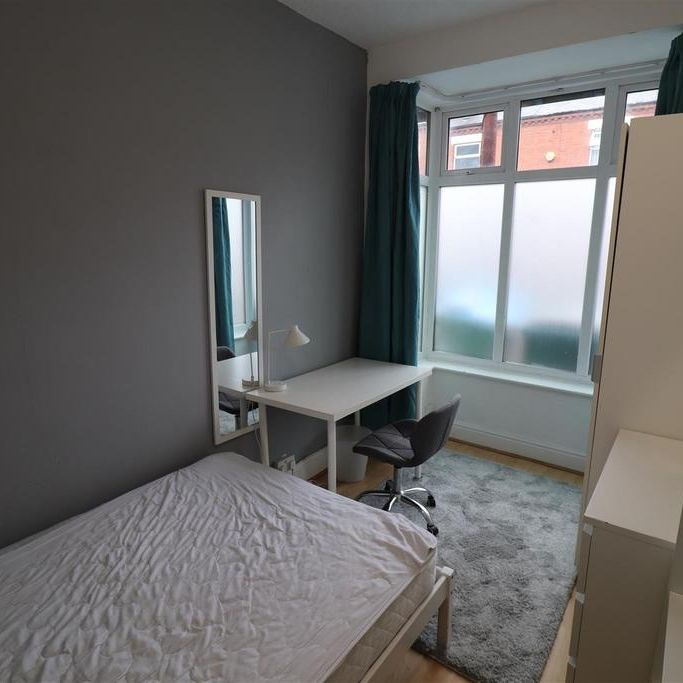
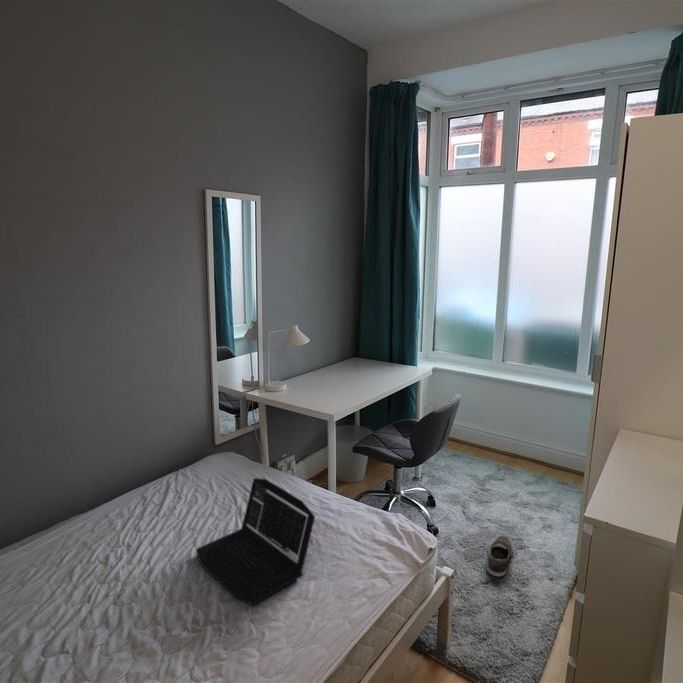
+ shoe [486,535,514,578]
+ laptop [195,477,316,606]
